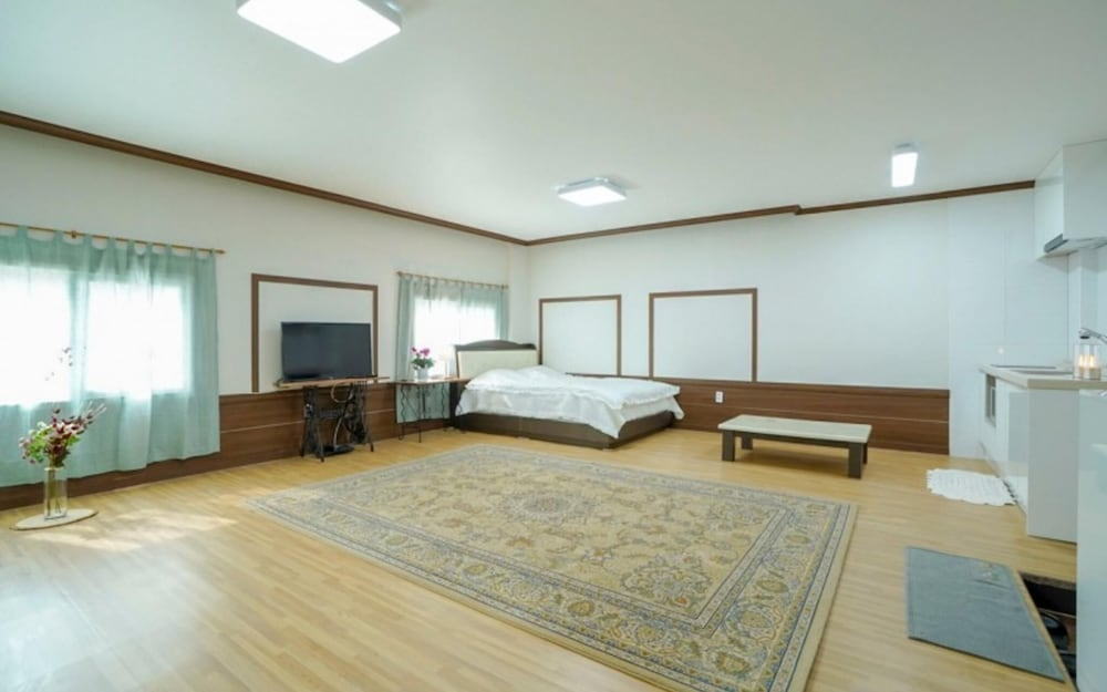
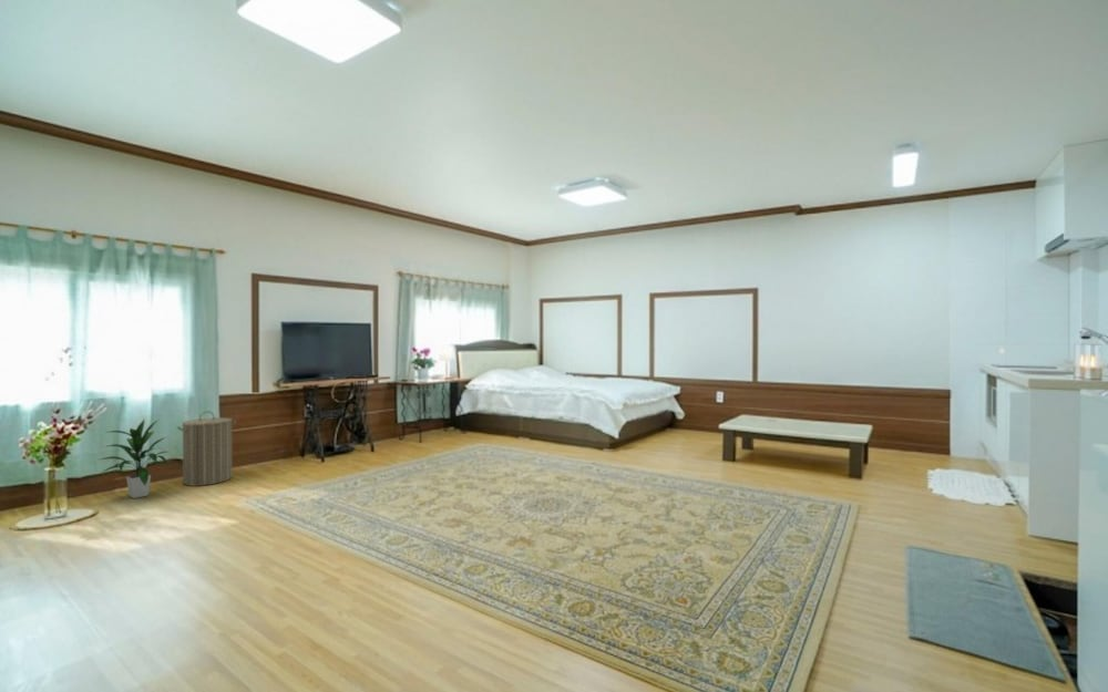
+ laundry hamper [176,410,237,487]
+ indoor plant [96,417,172,499]
